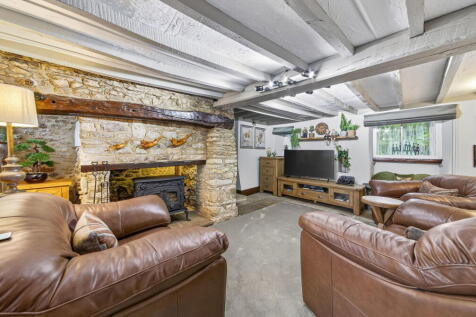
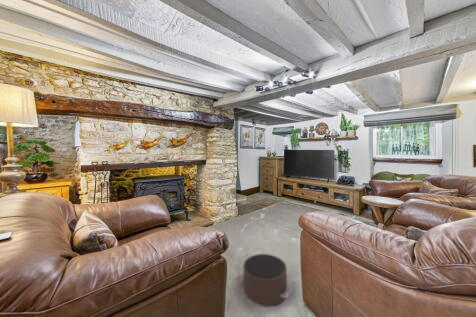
+ pouf [239,253,298,307]
